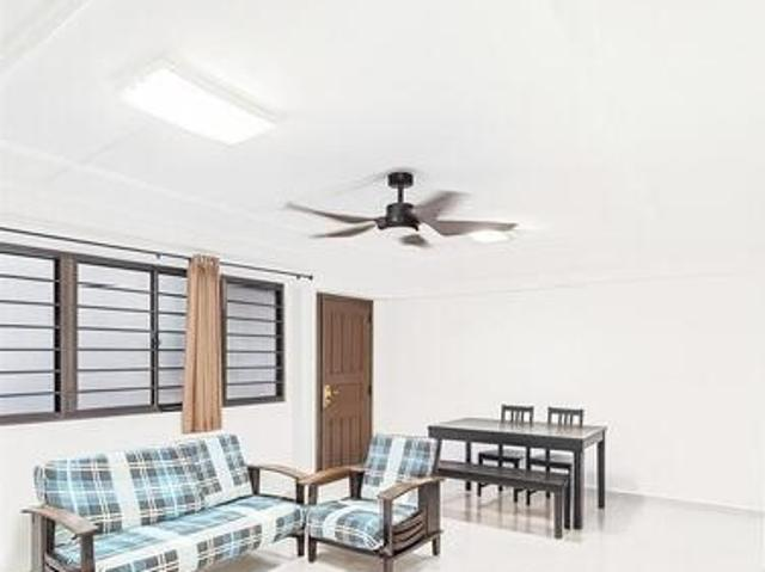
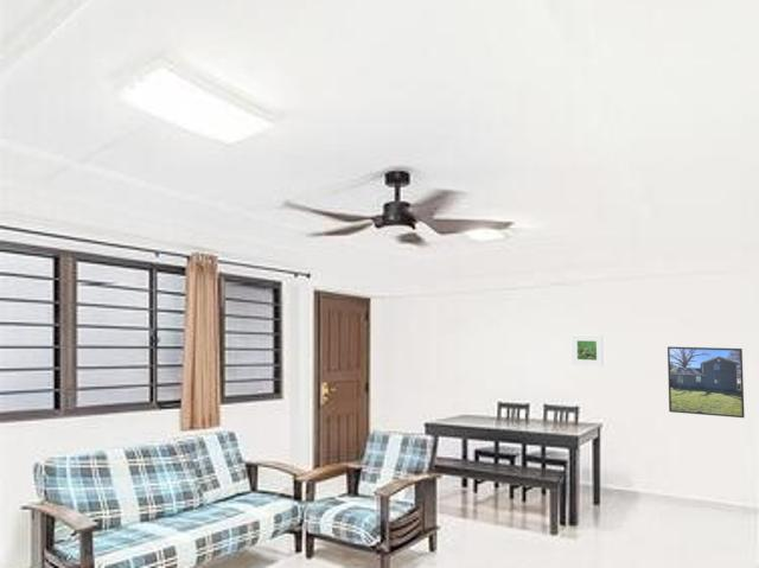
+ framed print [666,345,746,419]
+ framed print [570,334,604,368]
